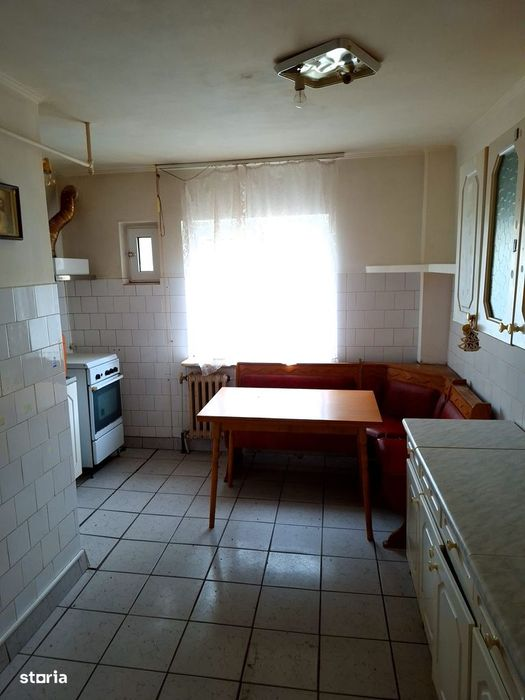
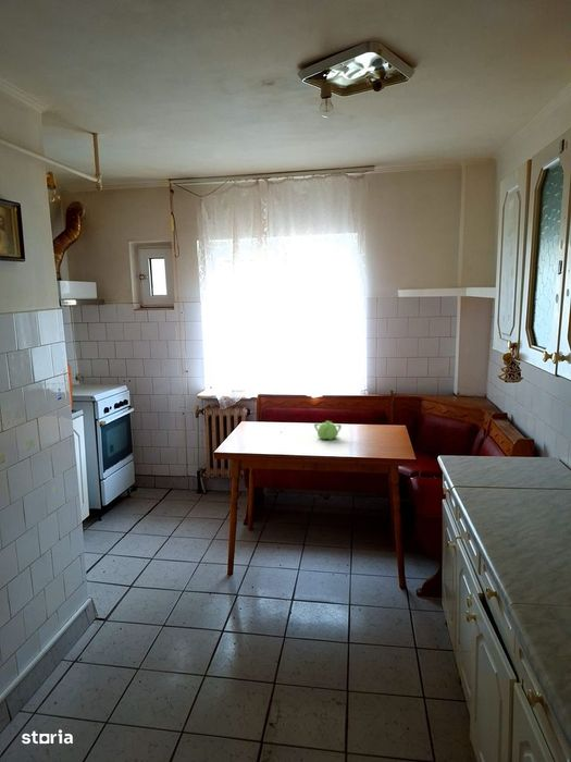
+ teapot [313,420,343,441]
